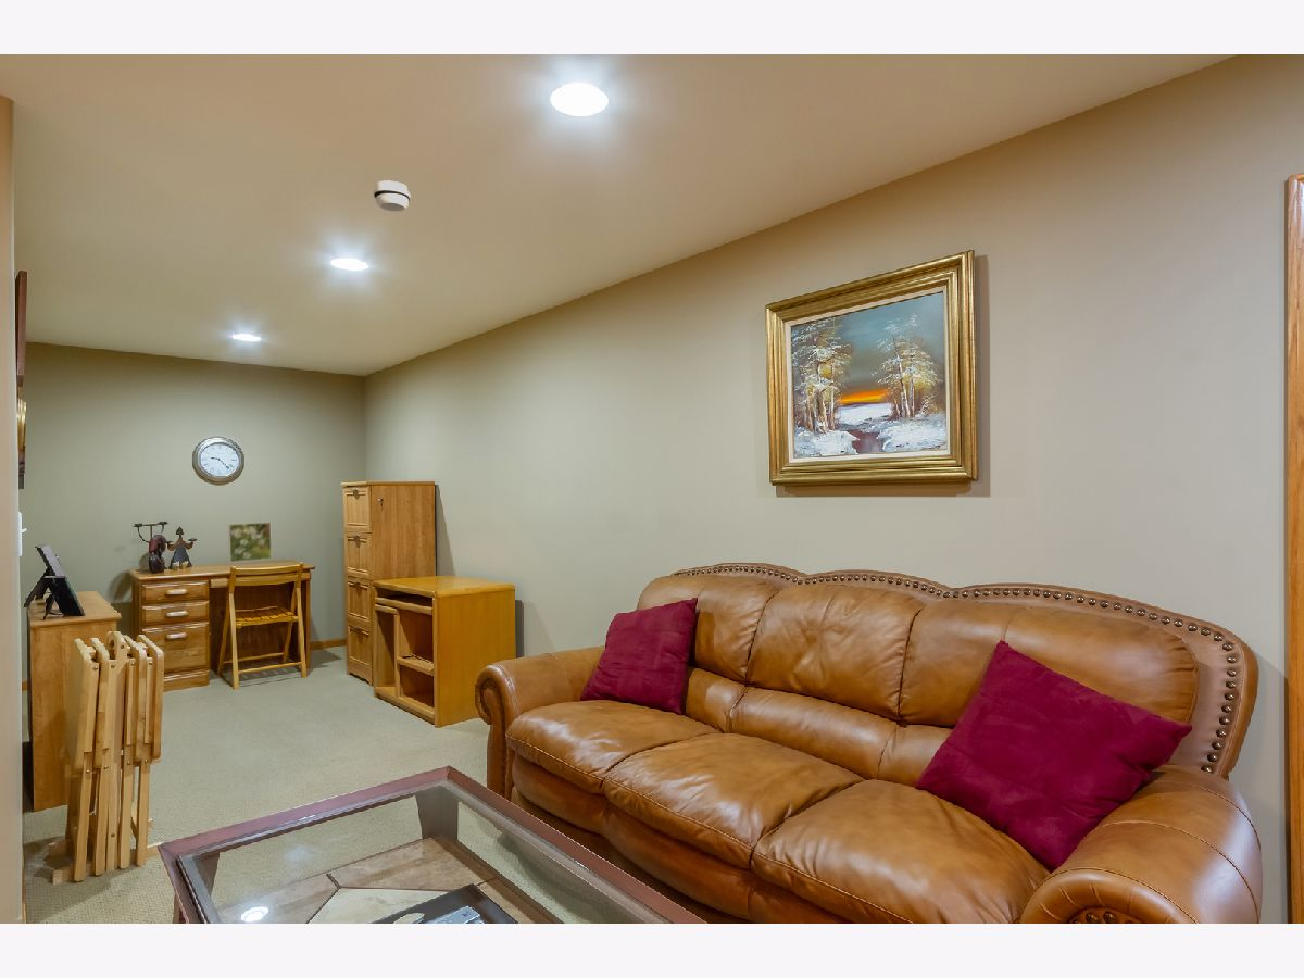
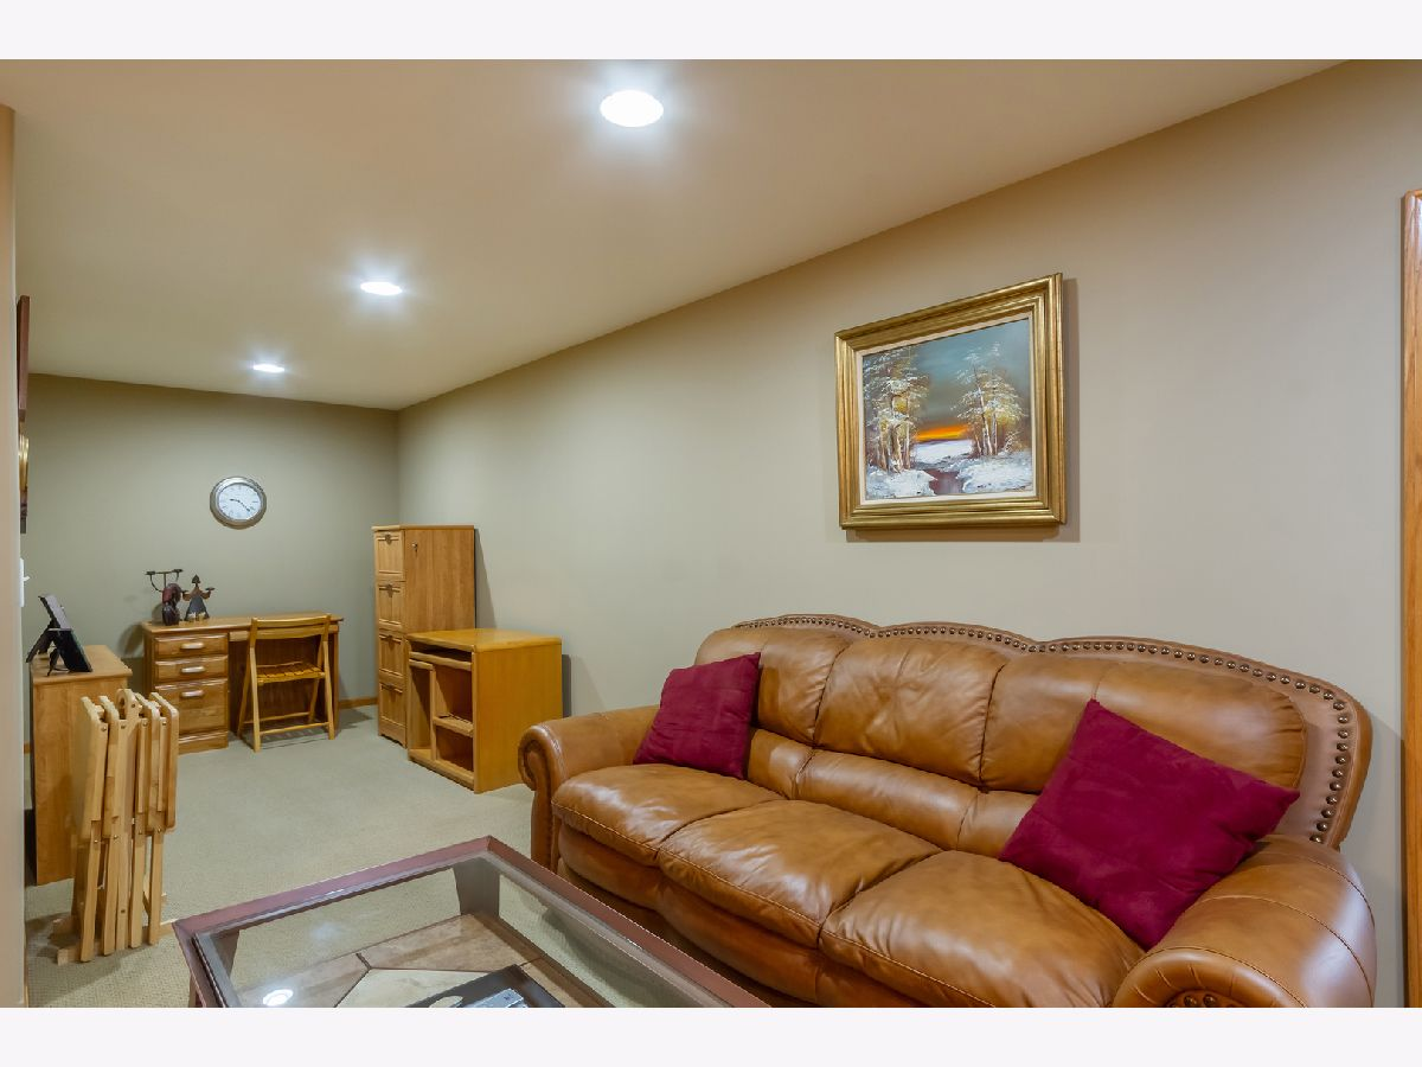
- smoke detector [373,179,412,213]
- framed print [227,521,273,563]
